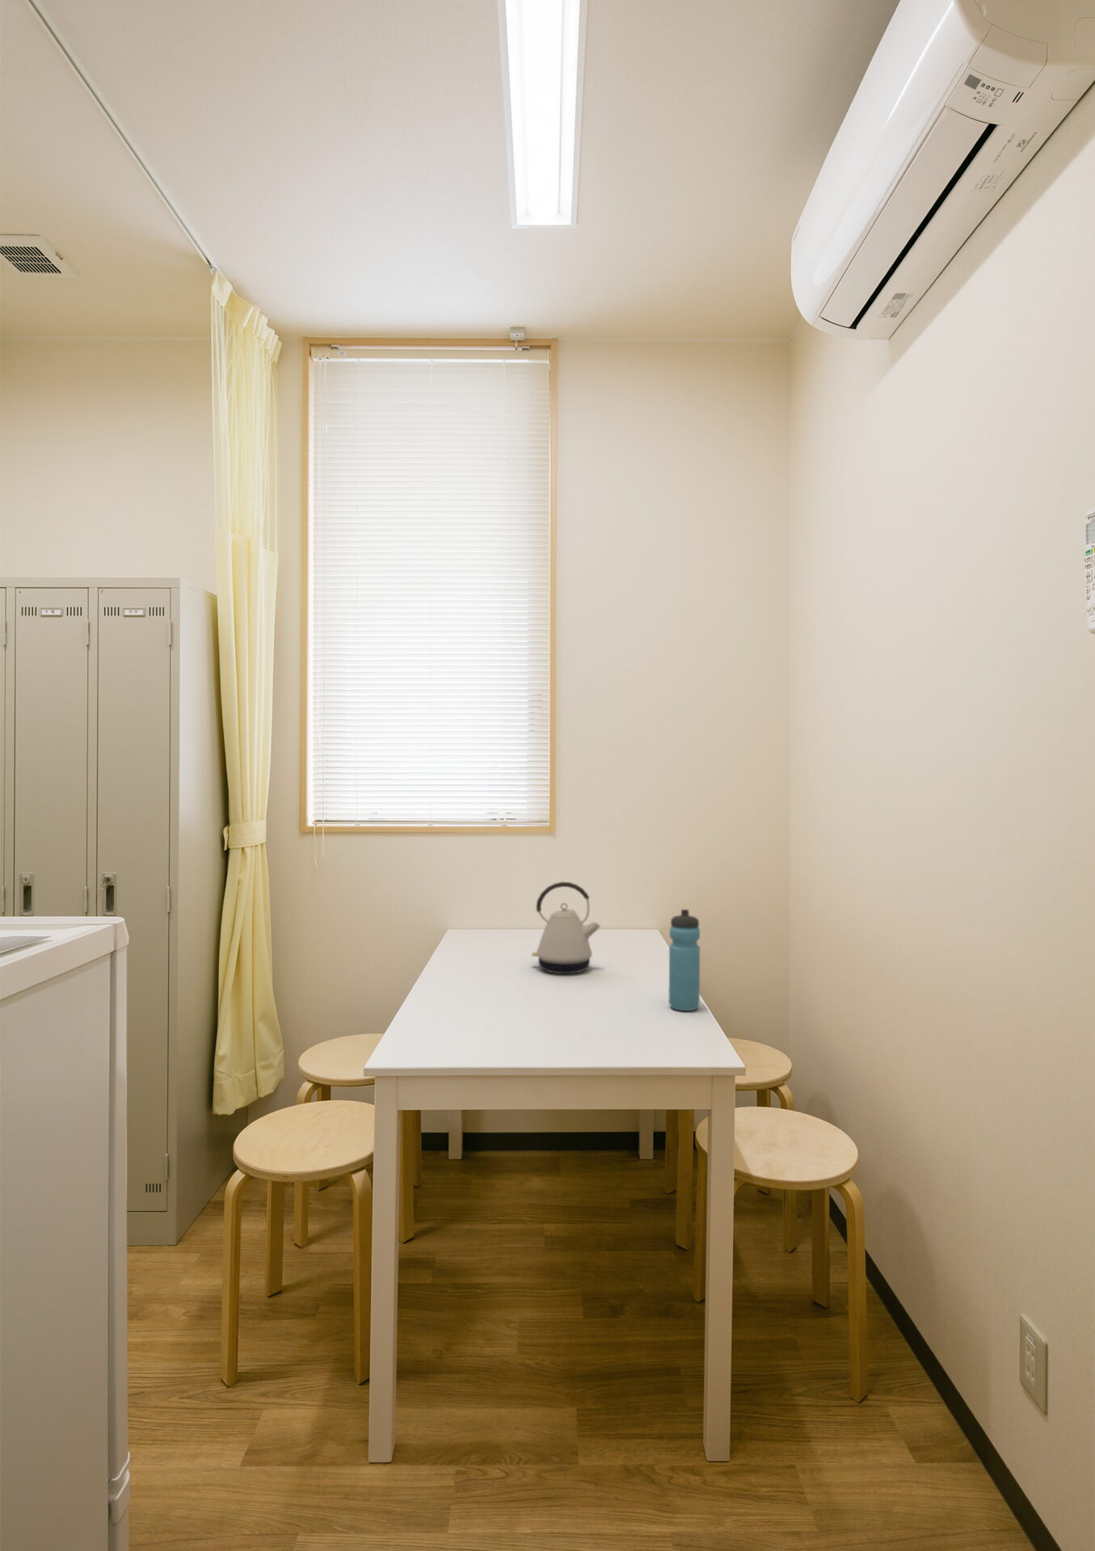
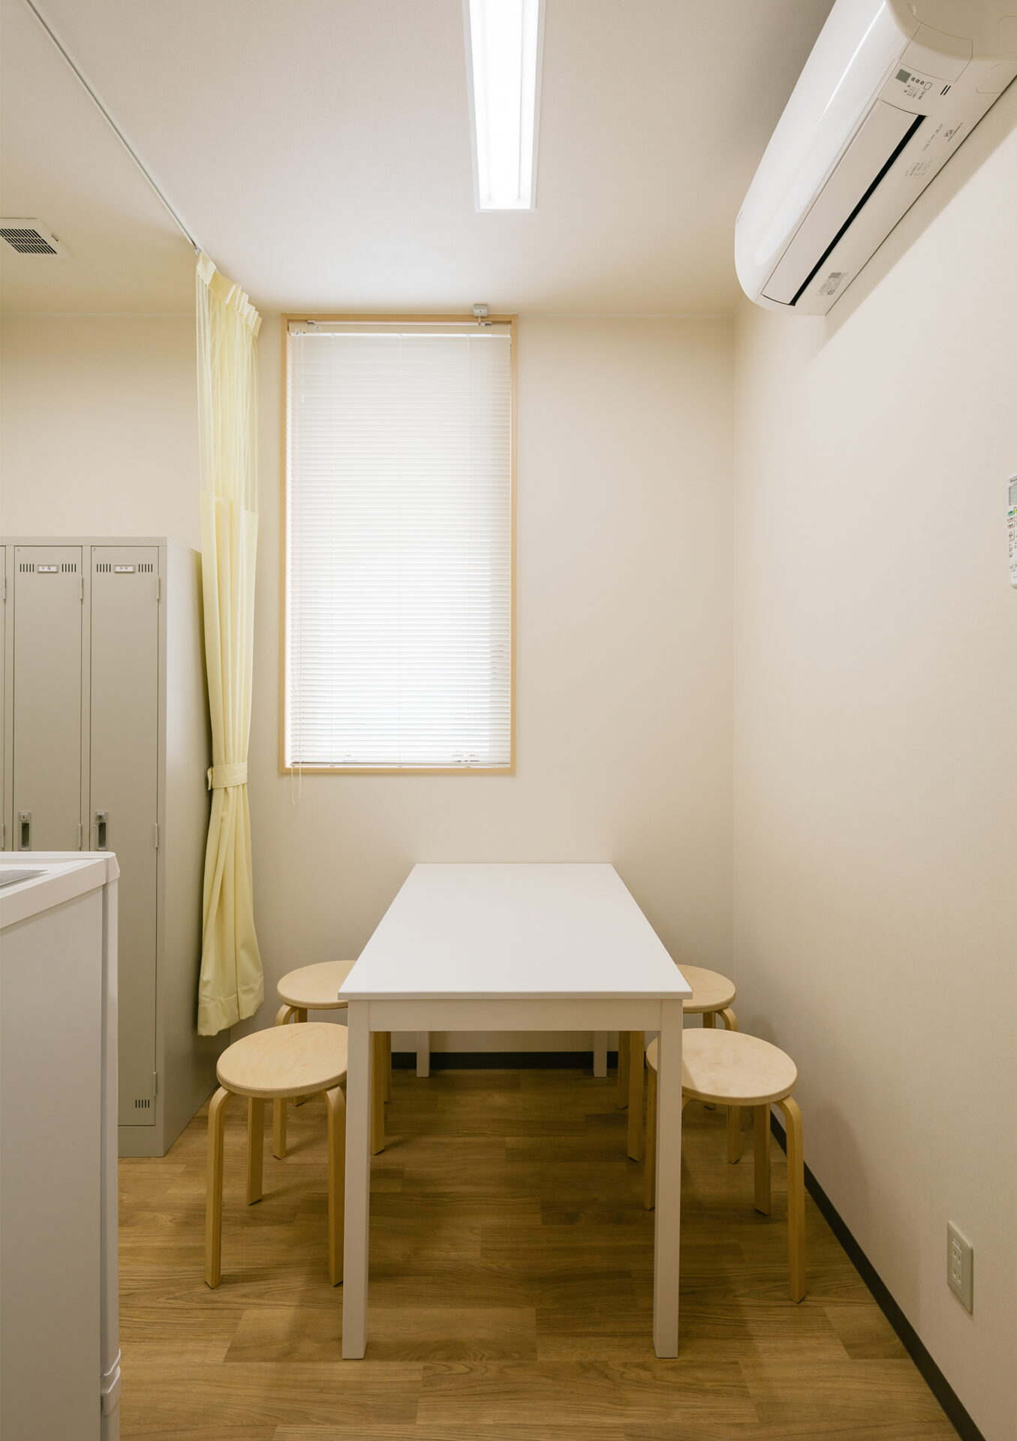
- kettle [531,882,601,974]
- water bottle [668,909,700,1012]
